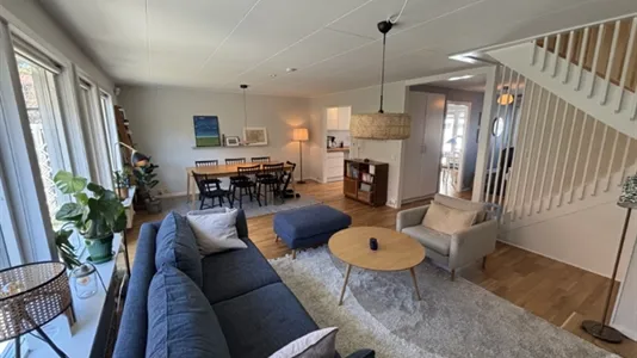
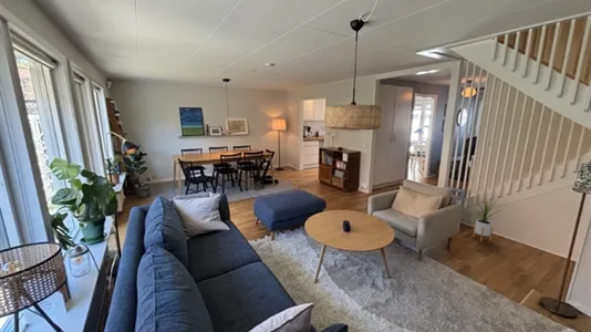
+ house plant [470,194,504,242]
